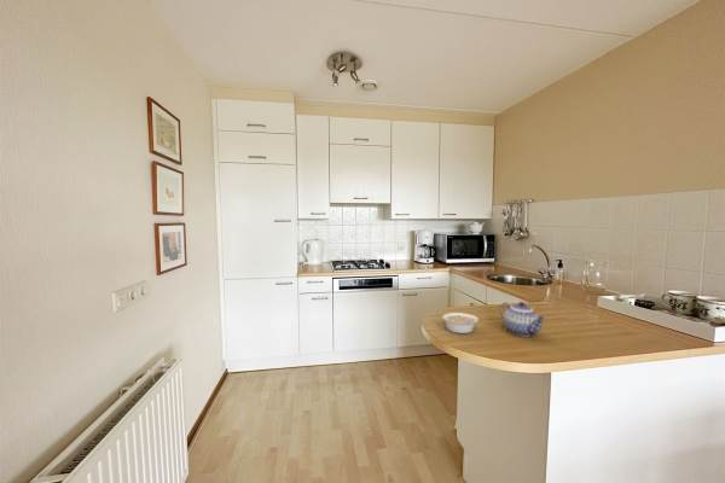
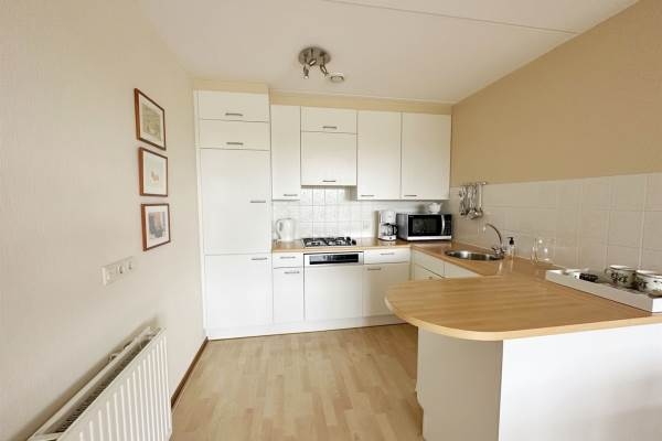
- legume [441,312,487,334]
- teapot [499,301,546,337]
